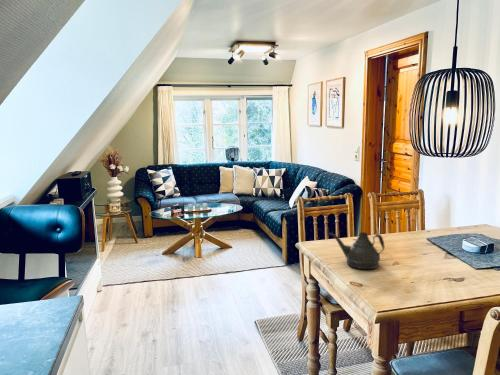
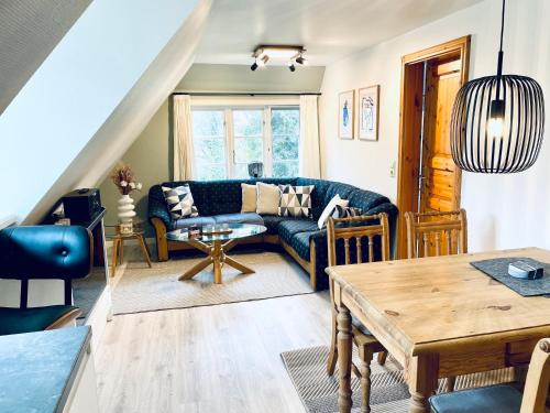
- teapot [328,232,385,270]
